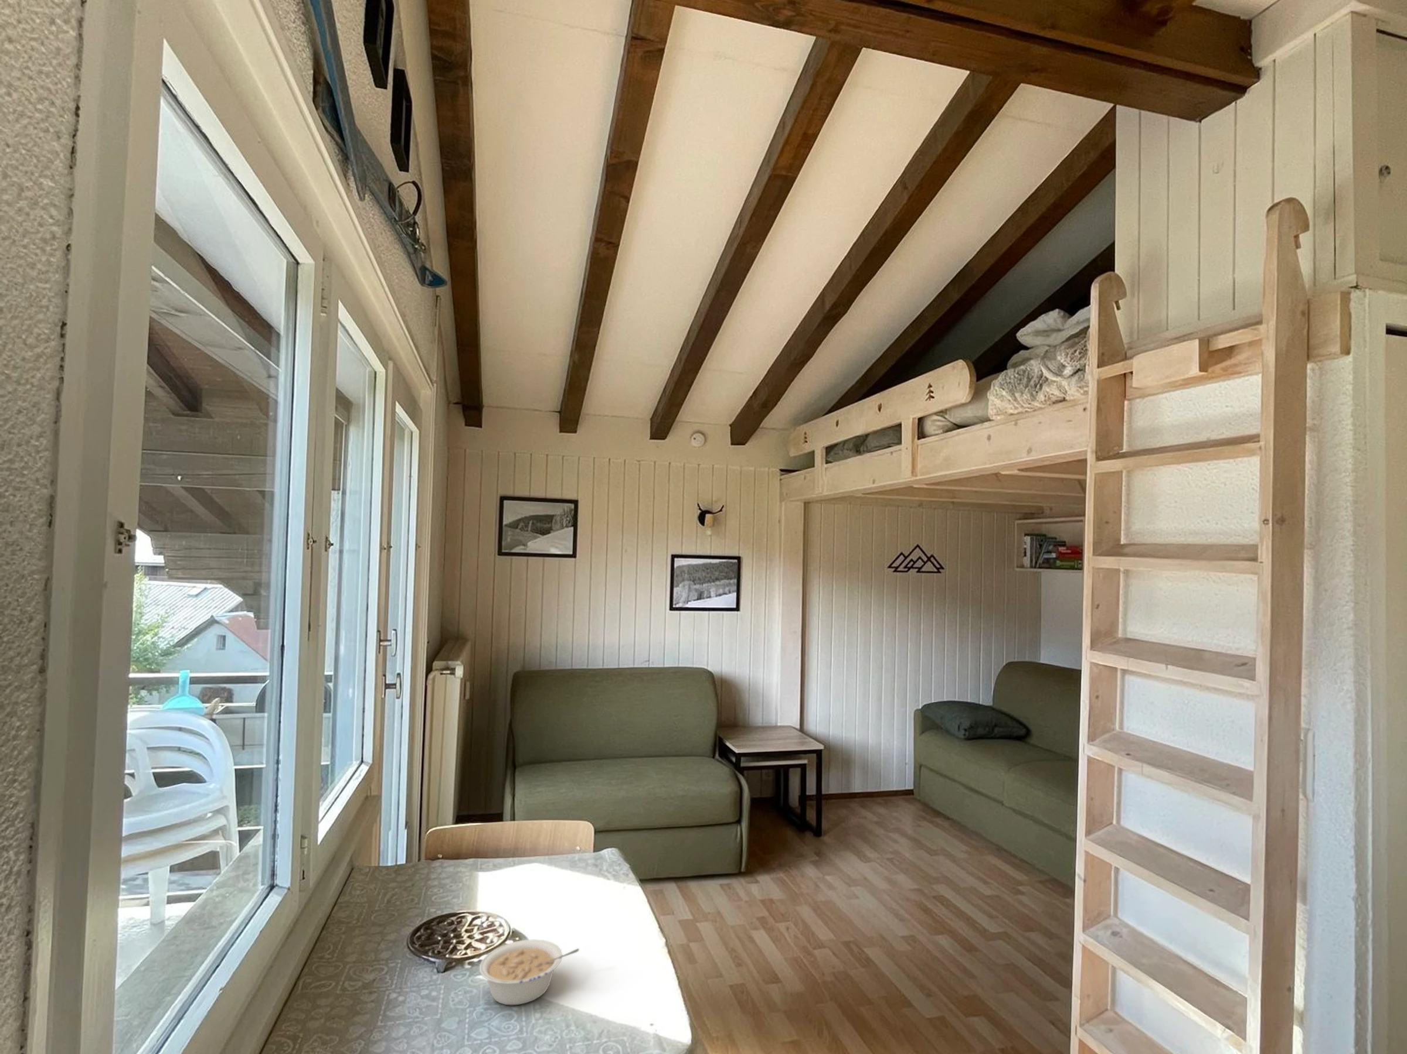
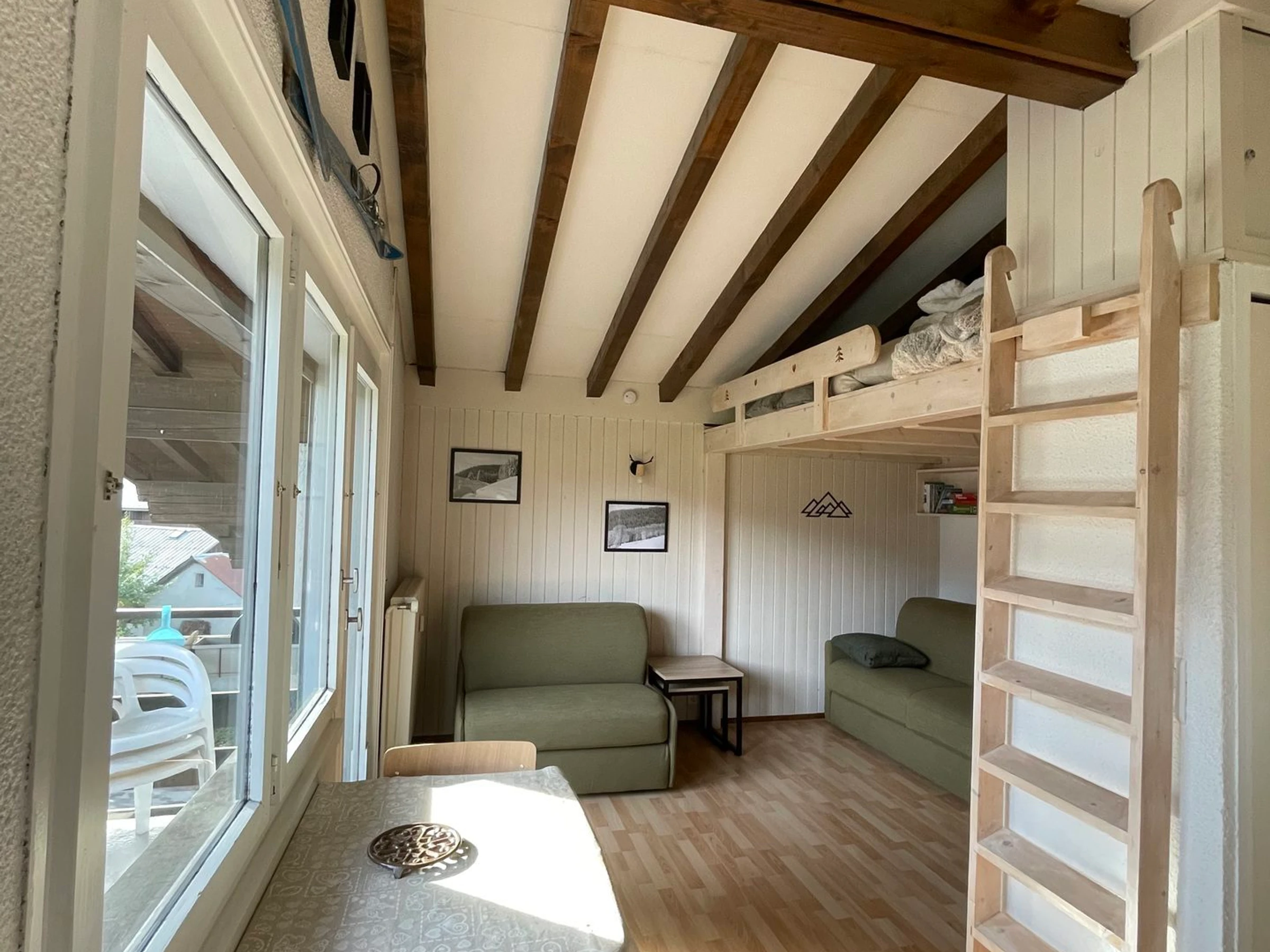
- legume [479,939,579,1005]
